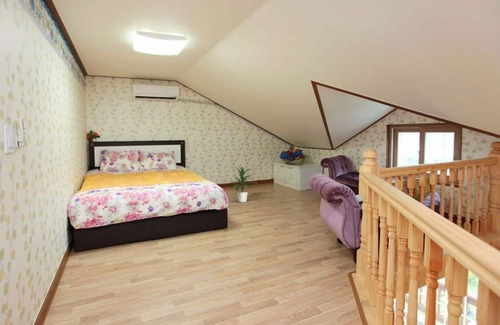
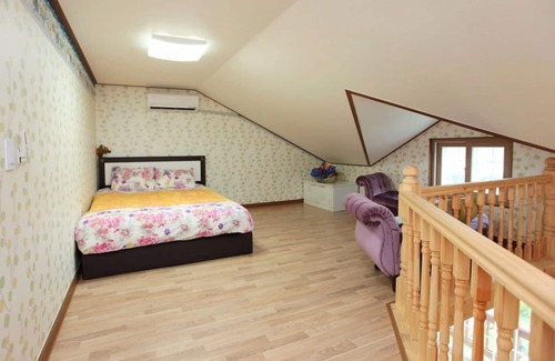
- indoor plant [231,166,257,203]
